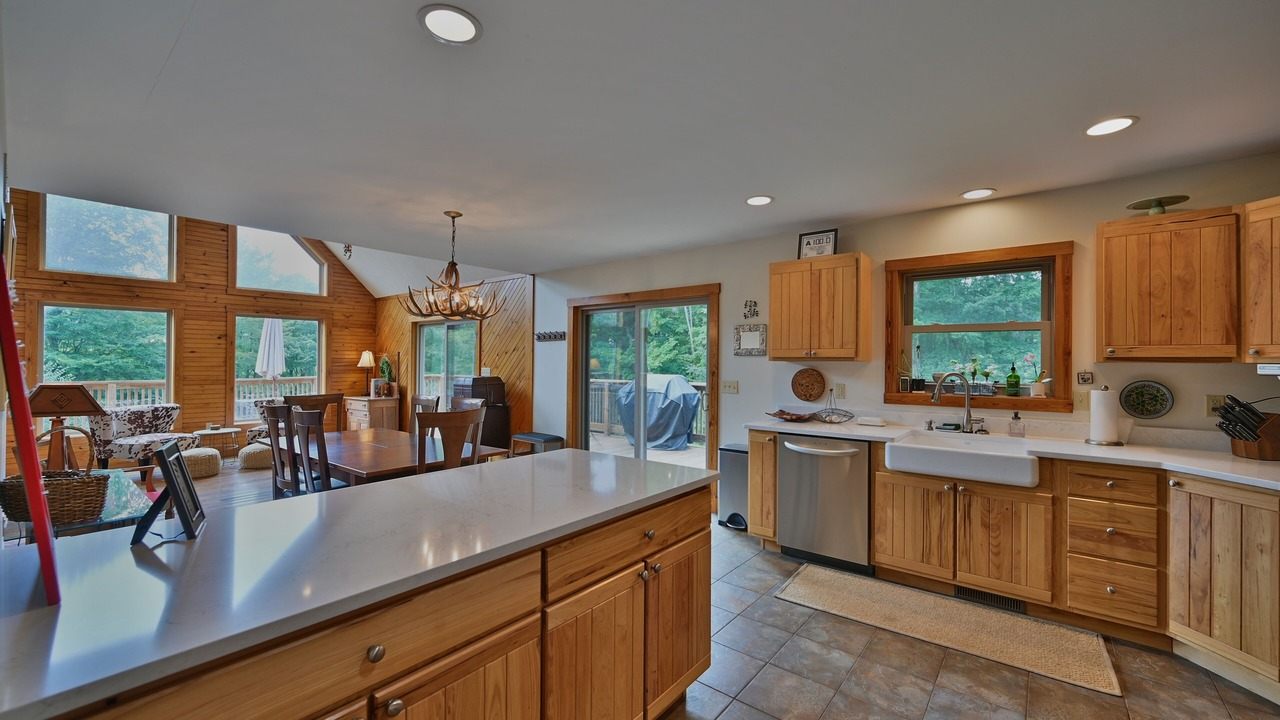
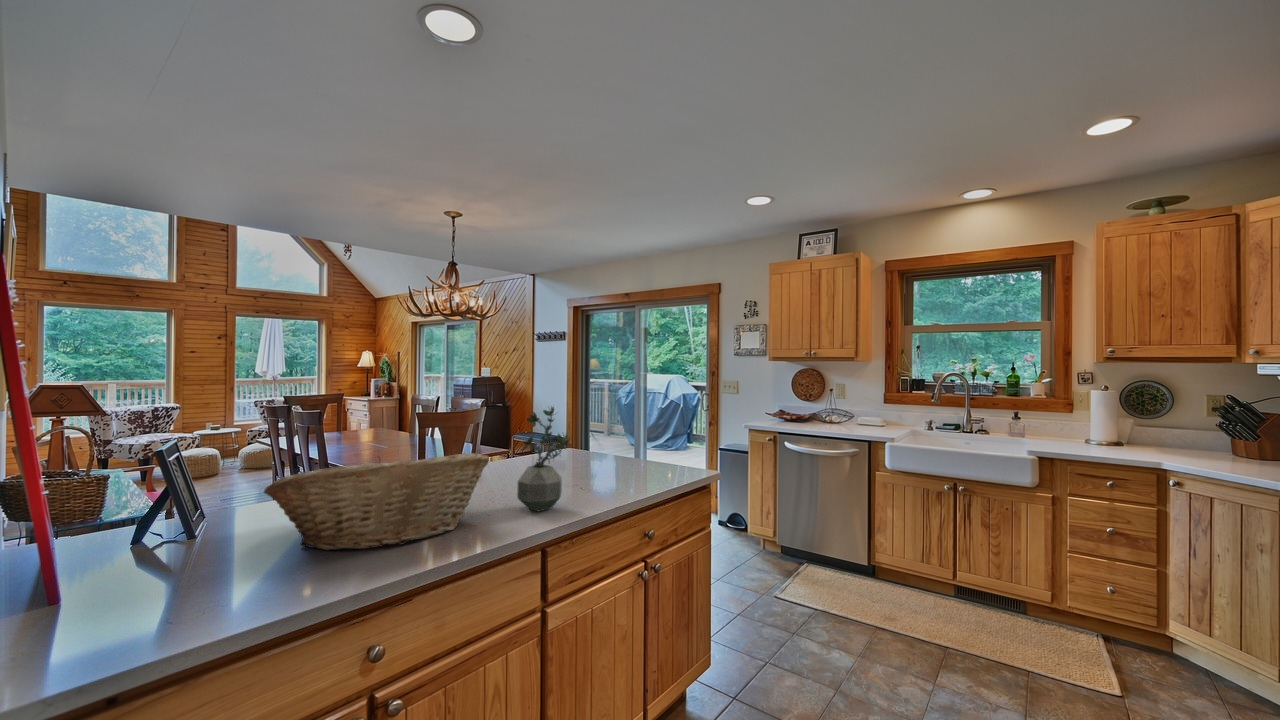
+ fruit basket [262,452,490,551]
+ potted plant [516,405,573,513]
